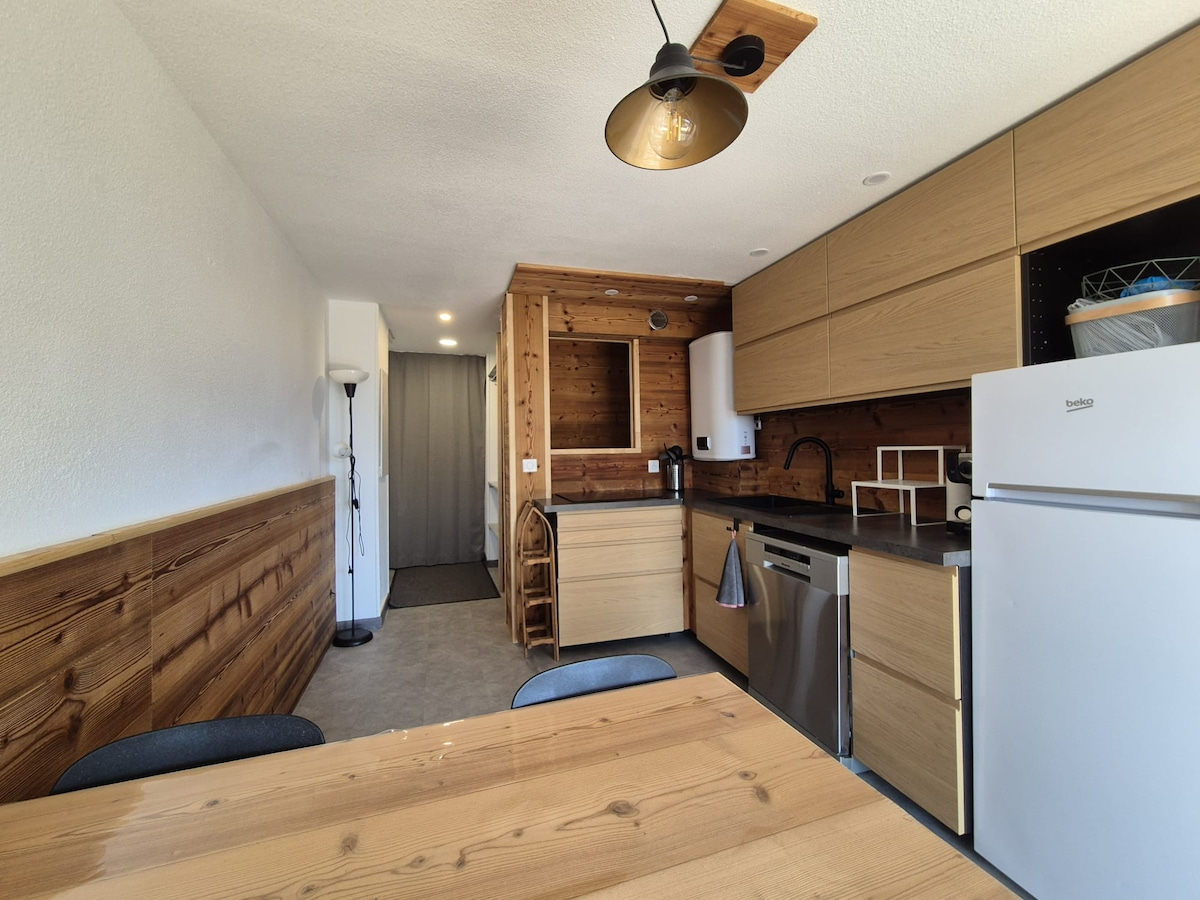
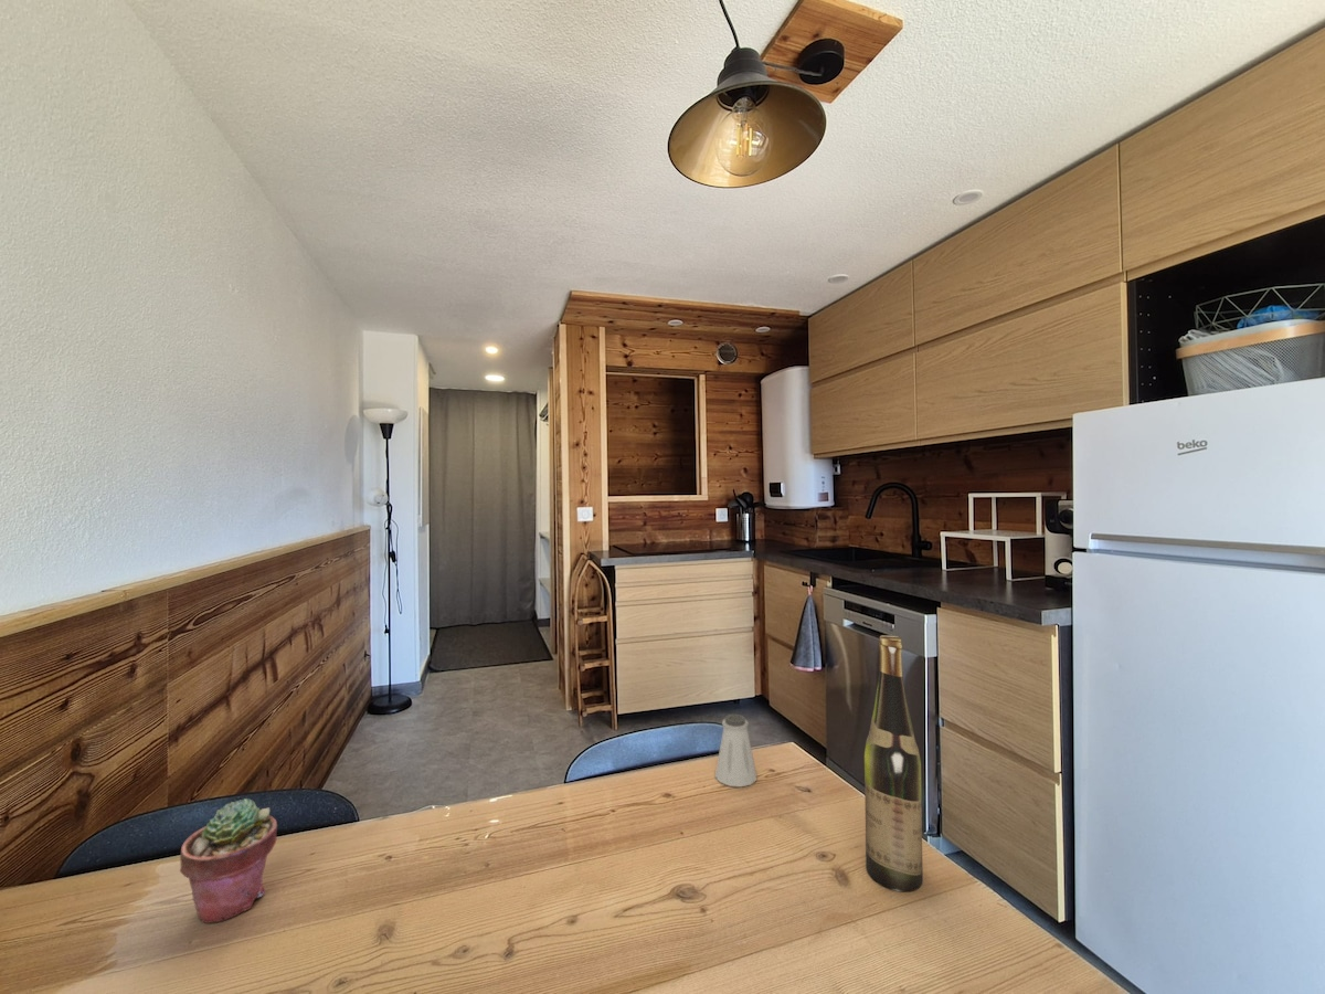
+ potted succulent [179,797,278,924]
+ wine bottle [863,634,924,892]
+ saltshaker [714,713,757,787]
